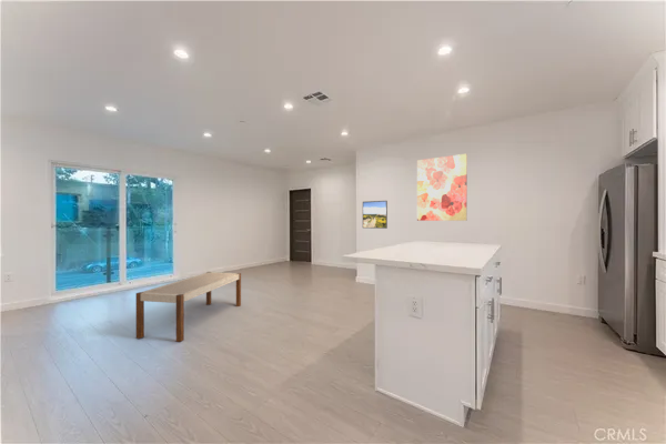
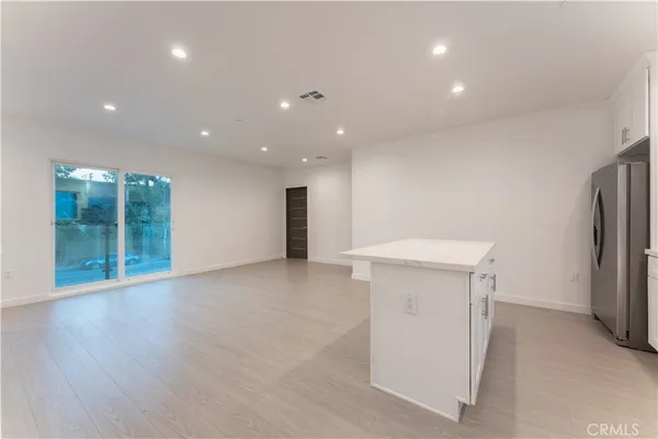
- wall art [416,153,468,222]
- bench [135,271,242,343]
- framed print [362,200,389,230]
